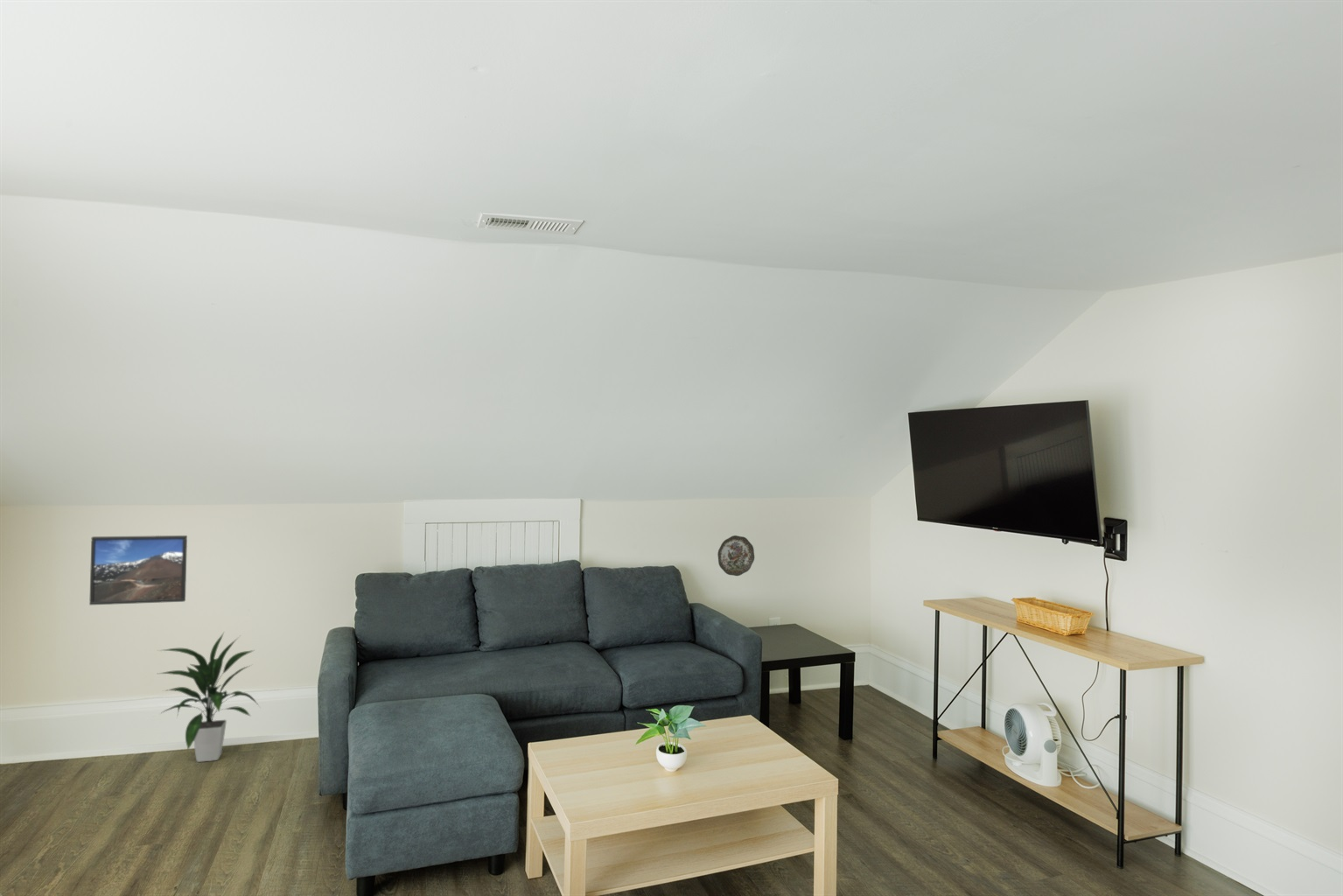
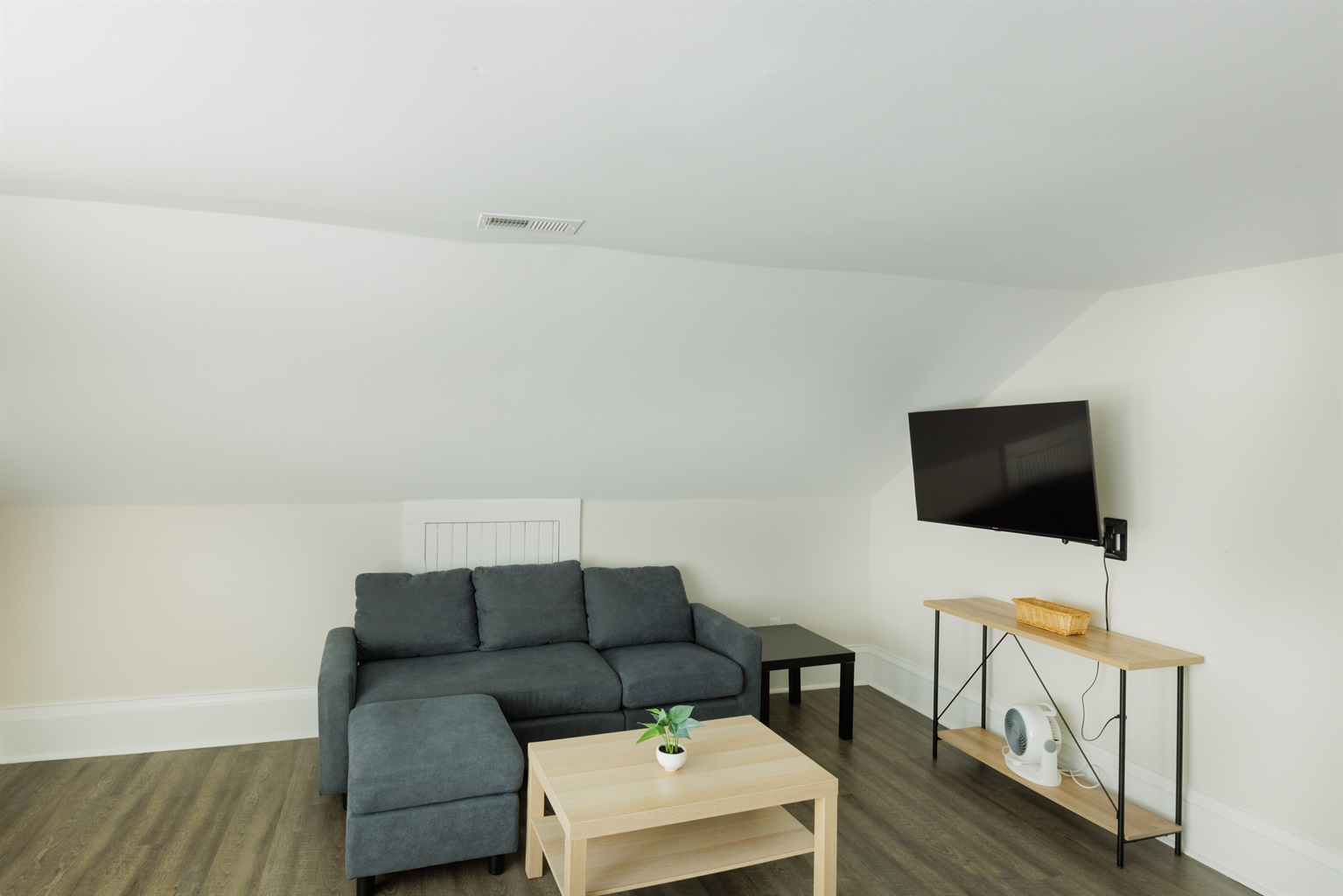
- decorative plate [717,535,755,577]
- indoor plant [157,632,261,763]
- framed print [88,535,188,606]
